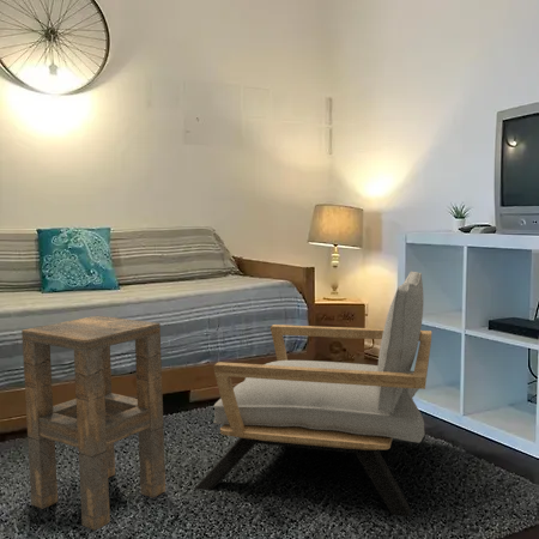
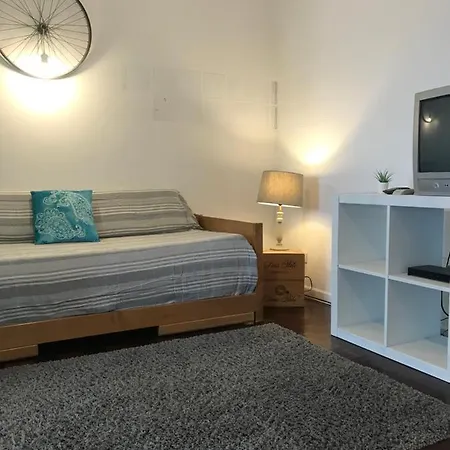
- side table [20,315,166,532]
- armchair [194,270,432,517]
